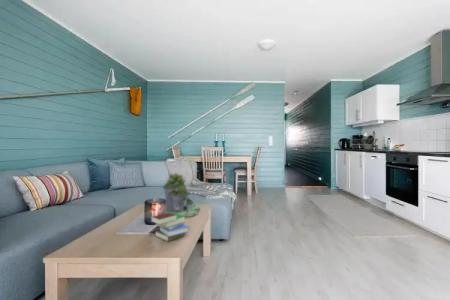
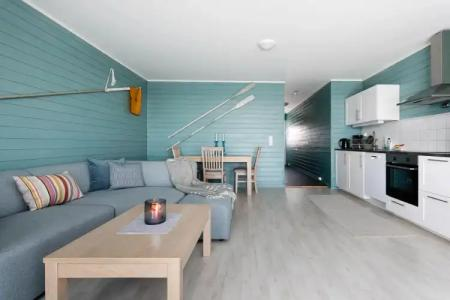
- succulent planter [162,172,201,218]
- book [148,213,190,242]
